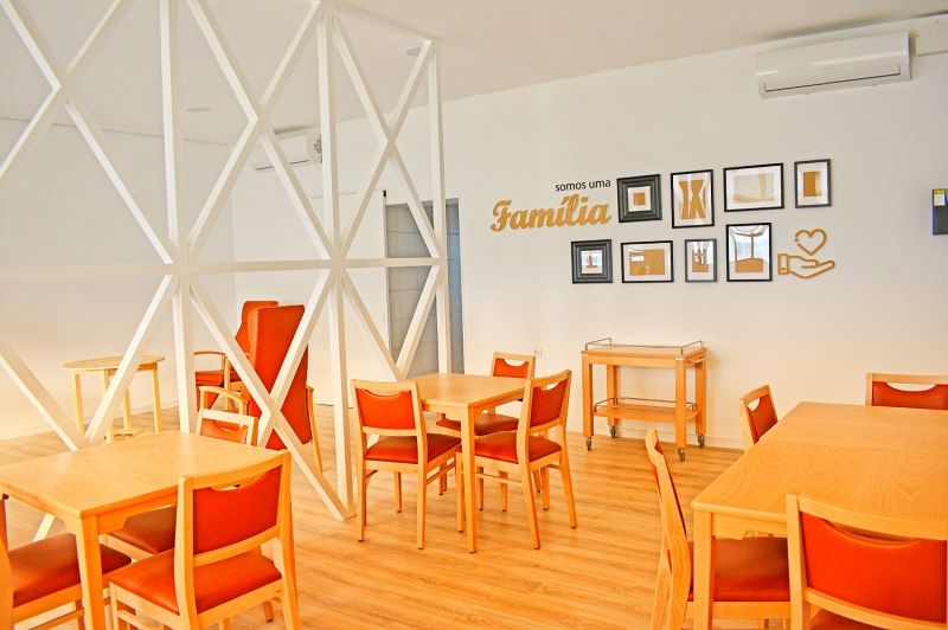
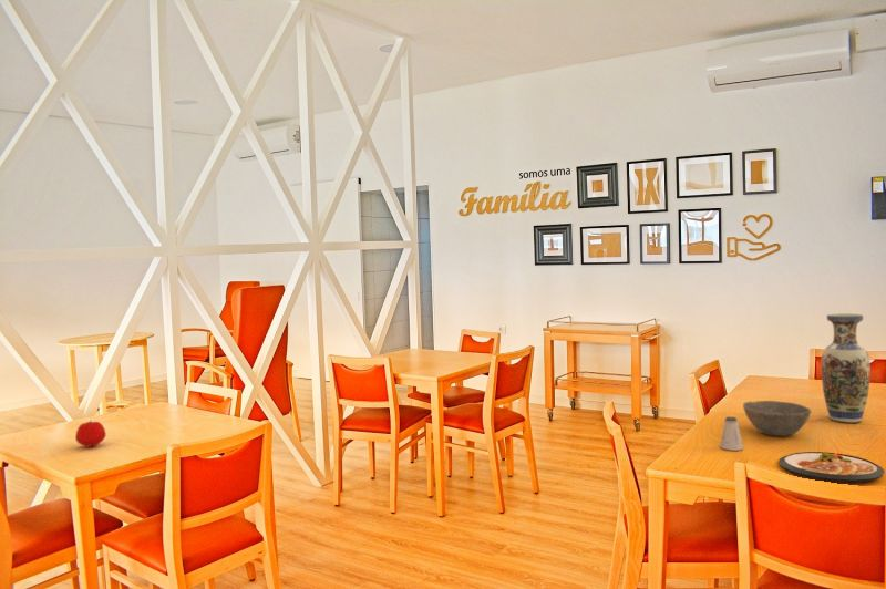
+ saltshaker [719,416,744,452]
+ dish [777,451,886,483]
+ apple [74,418,107,448]
+ bowl [742,400,812,437]
+ vase [820,312,872,424]
